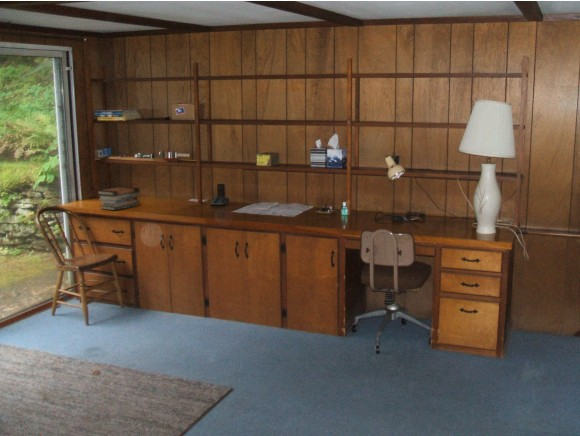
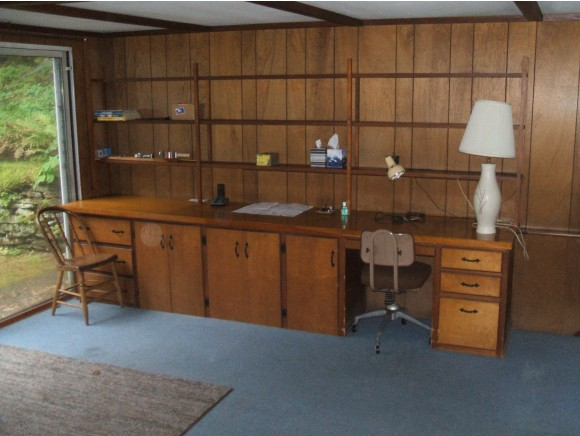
- book stack [97,186,141,211]
